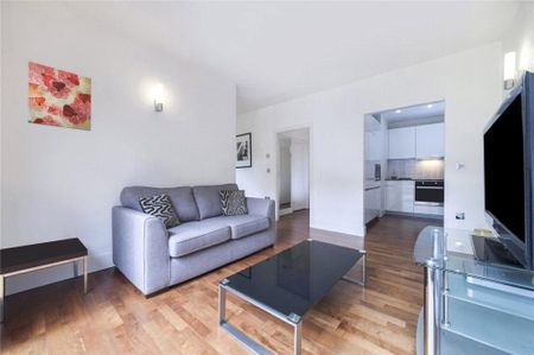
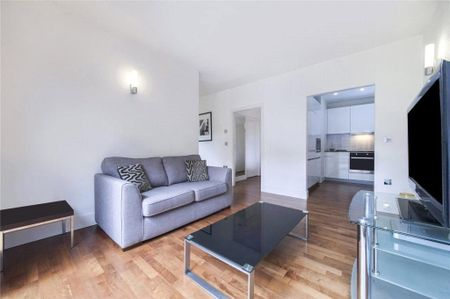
- wall art [27,61,93,132]
